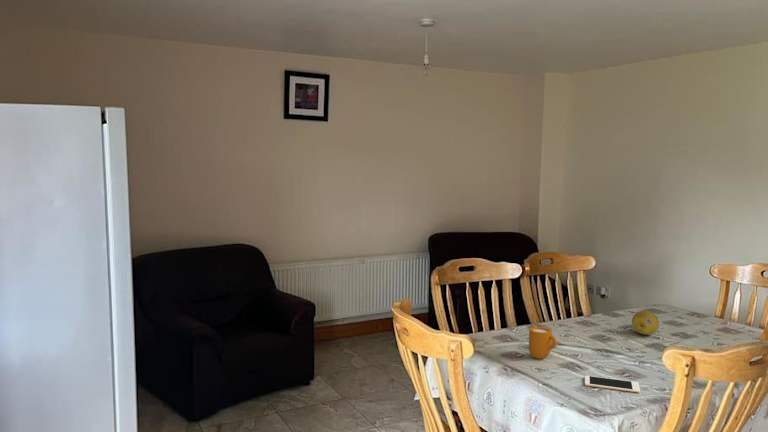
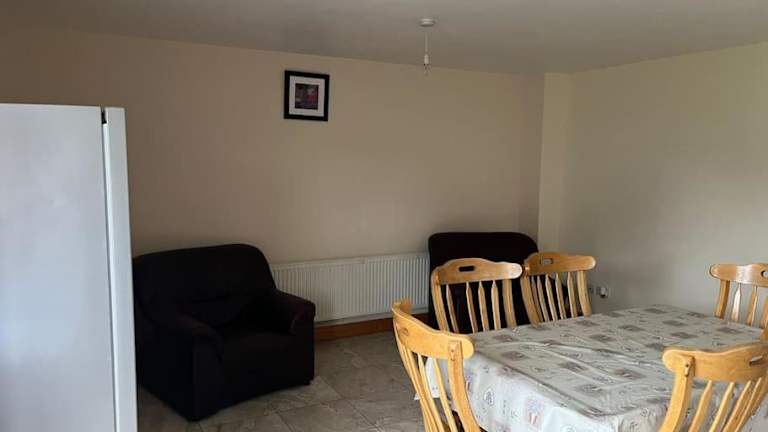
- fruit [631,310,660,336]
- cell phone [584,375,641,394]
- mug [528,326,558,360]
